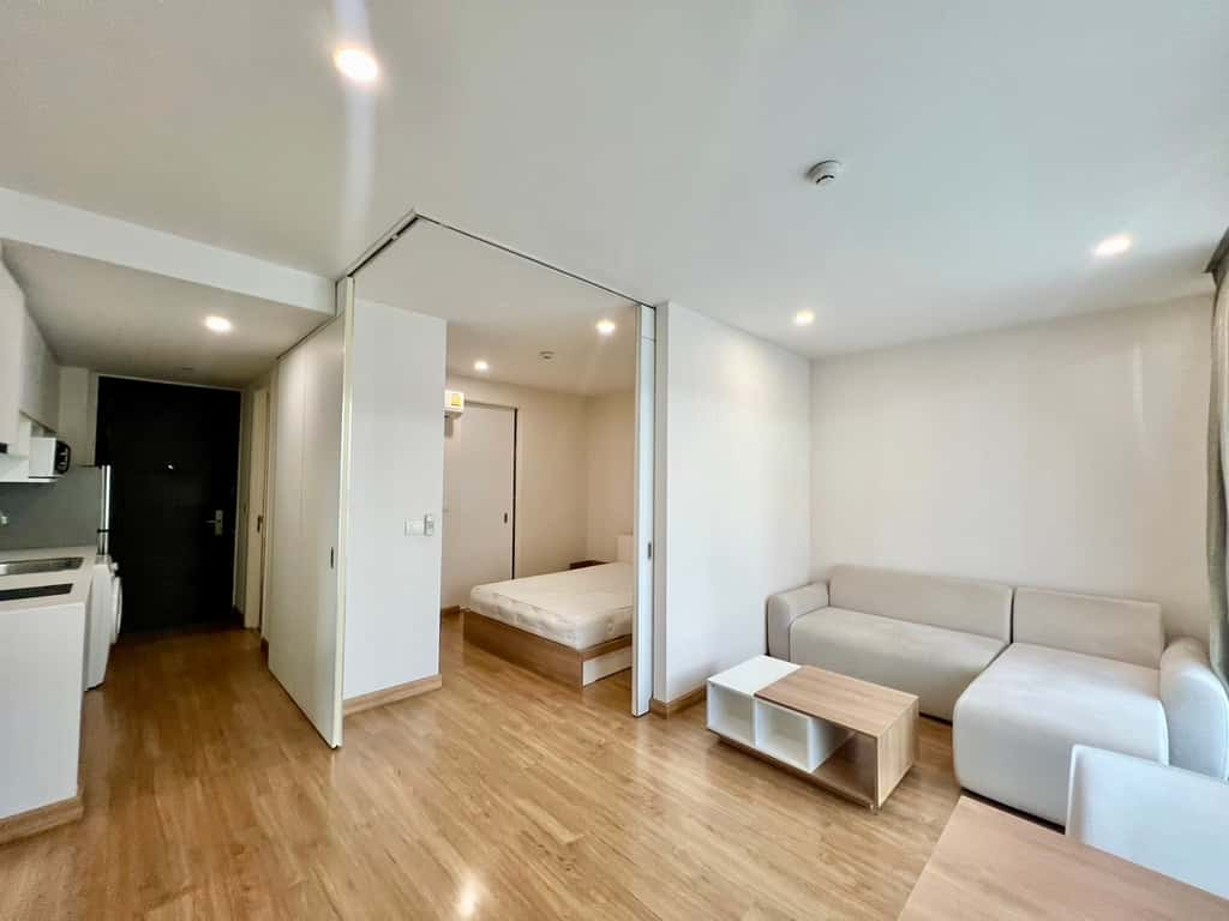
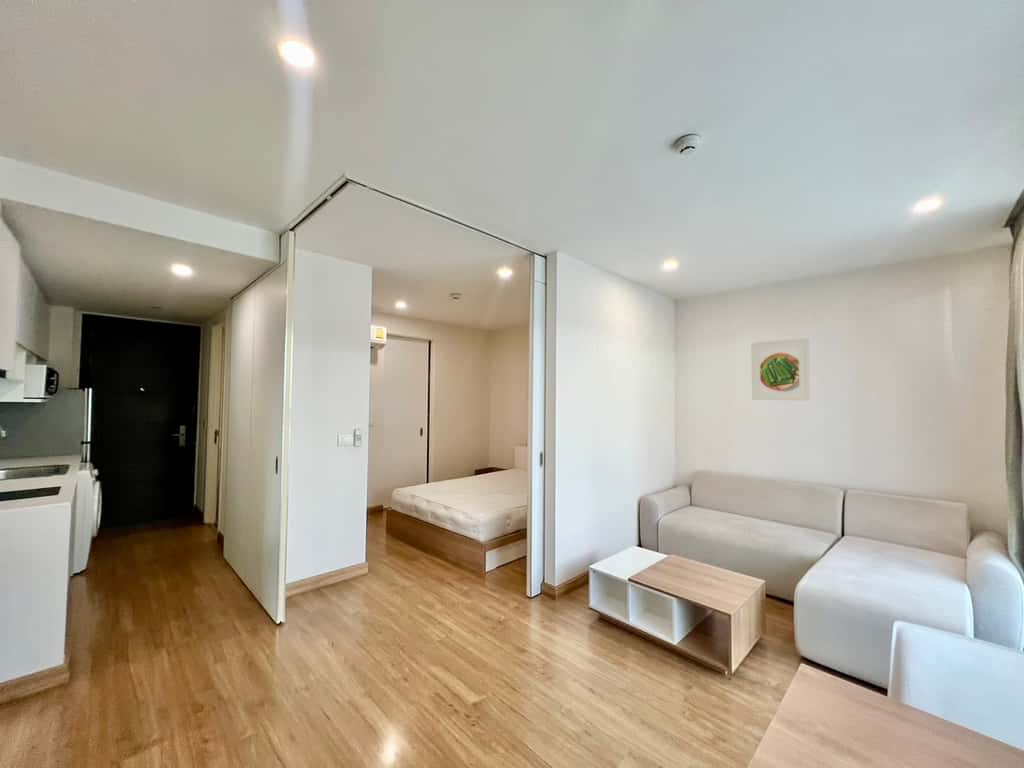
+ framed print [750,337,811,401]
